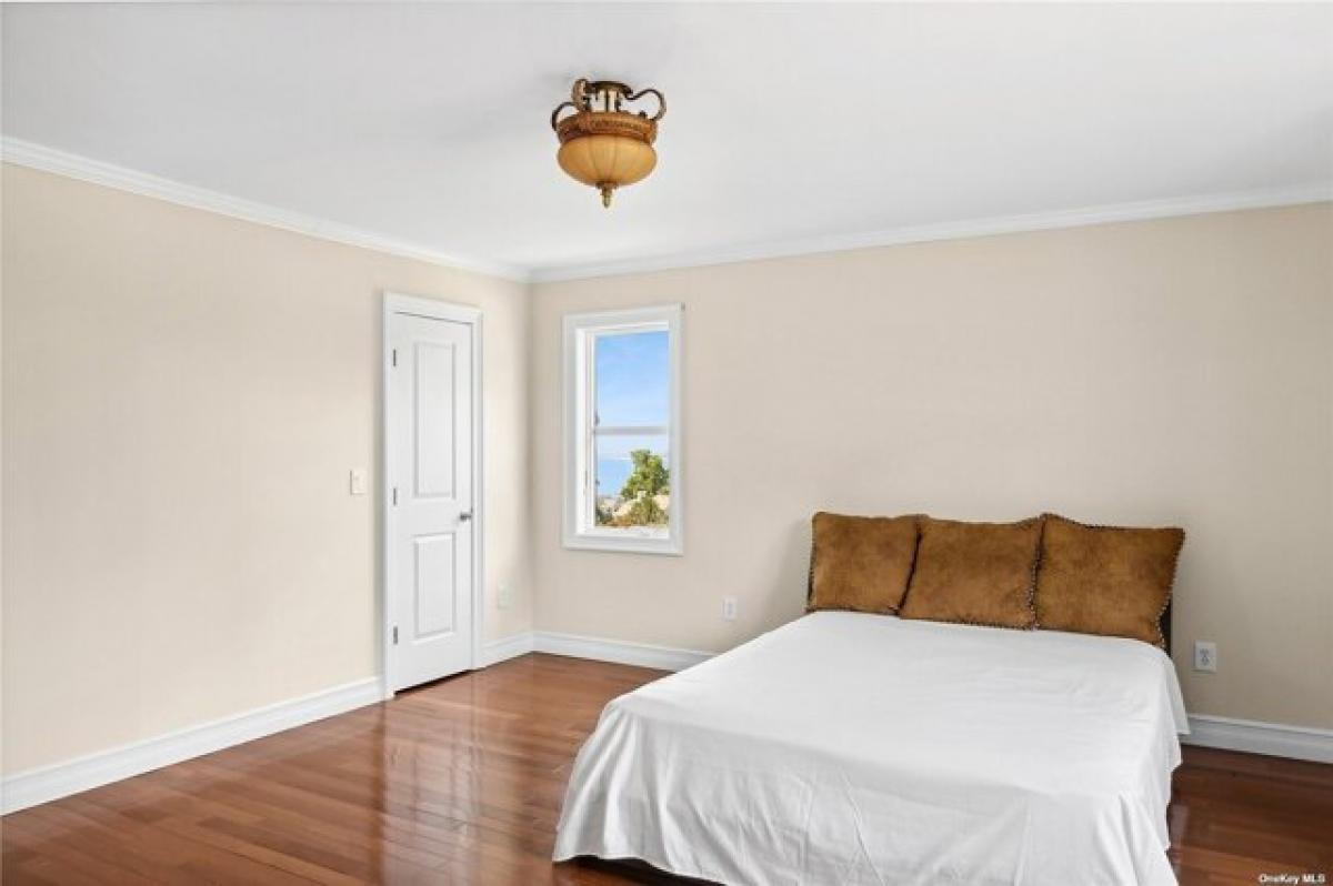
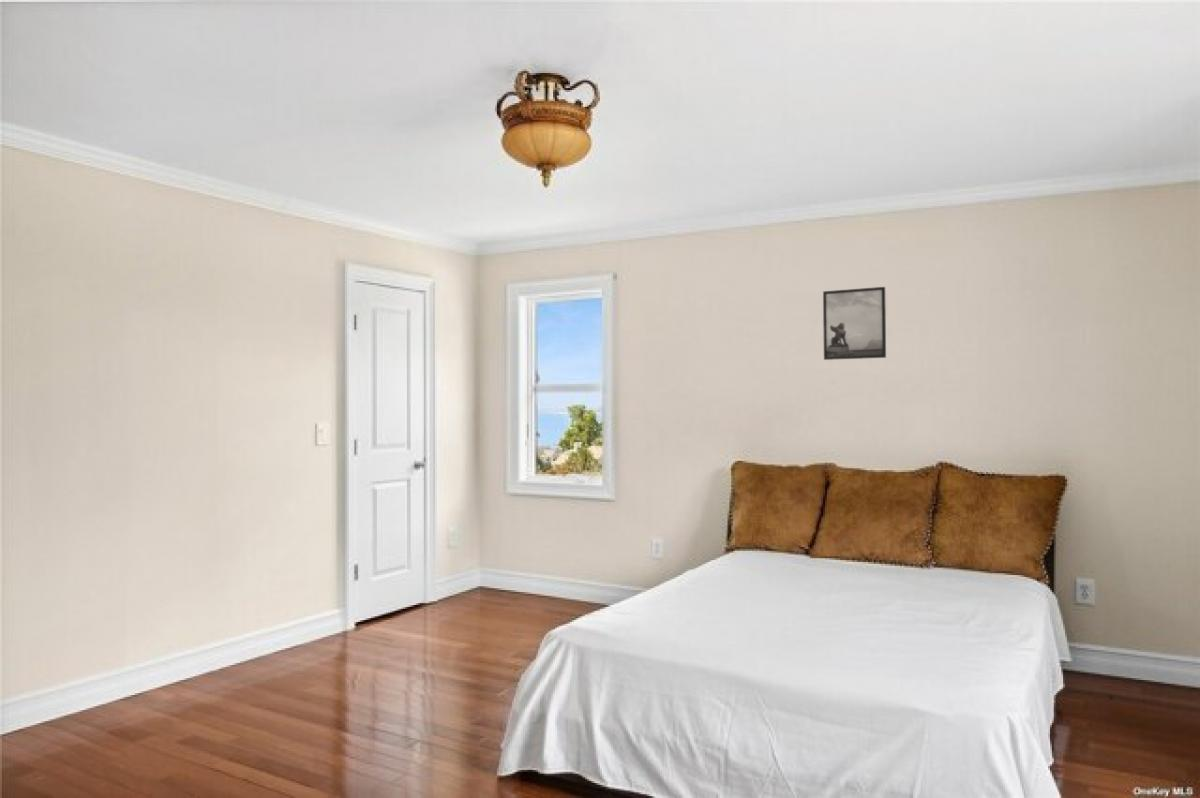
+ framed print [822,286,887,361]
